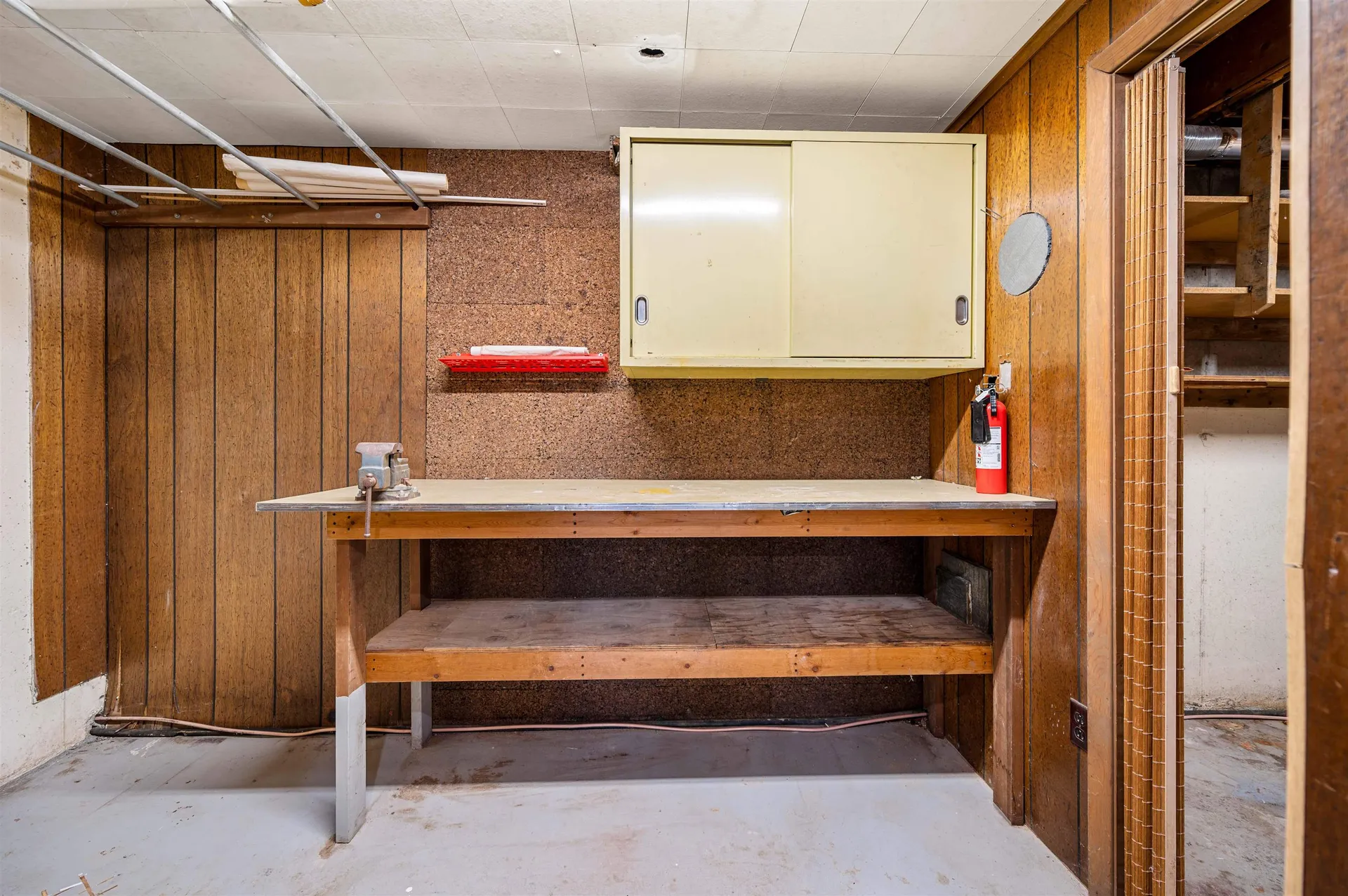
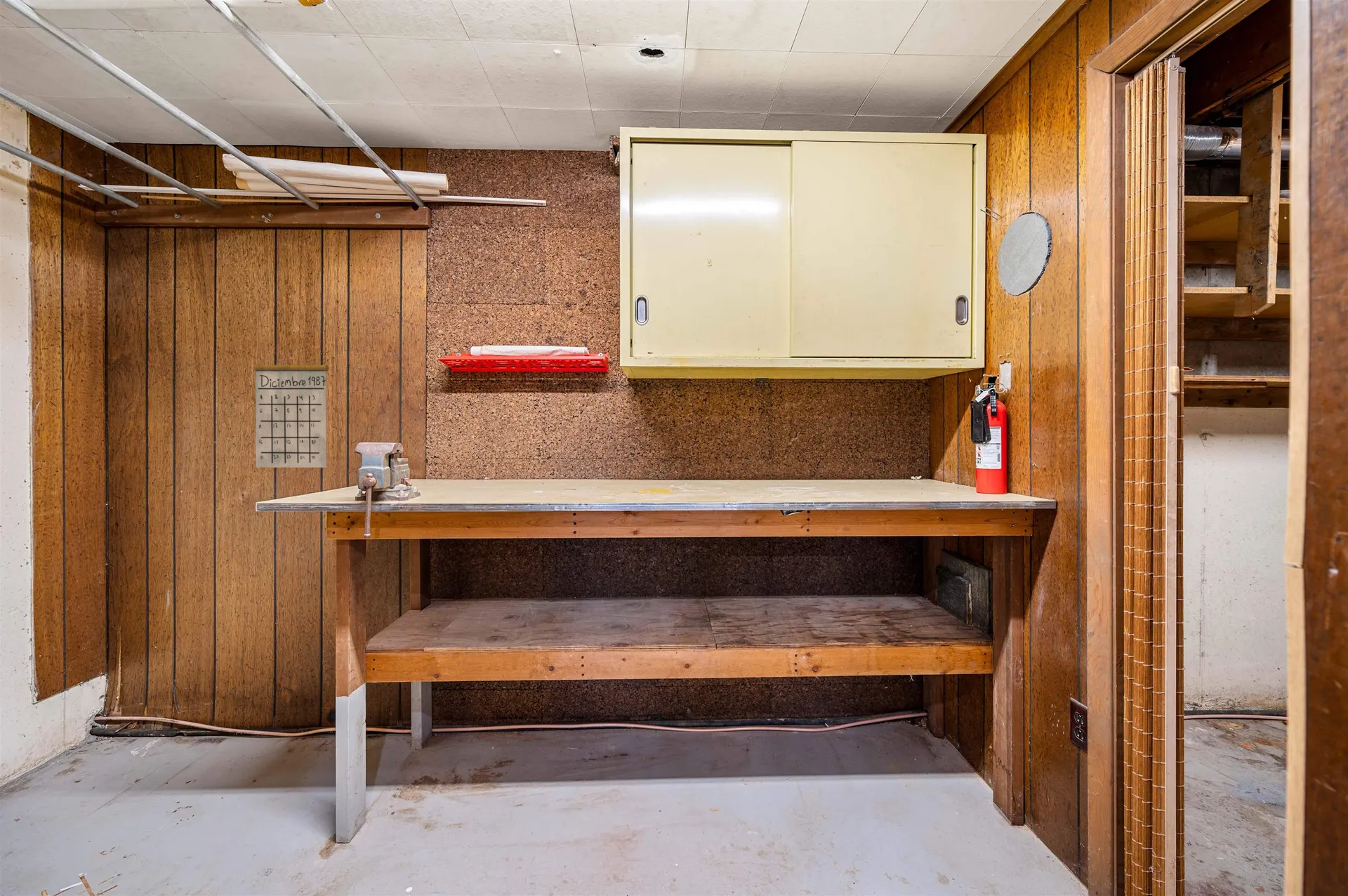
+ calendar [253,341,329,468]
